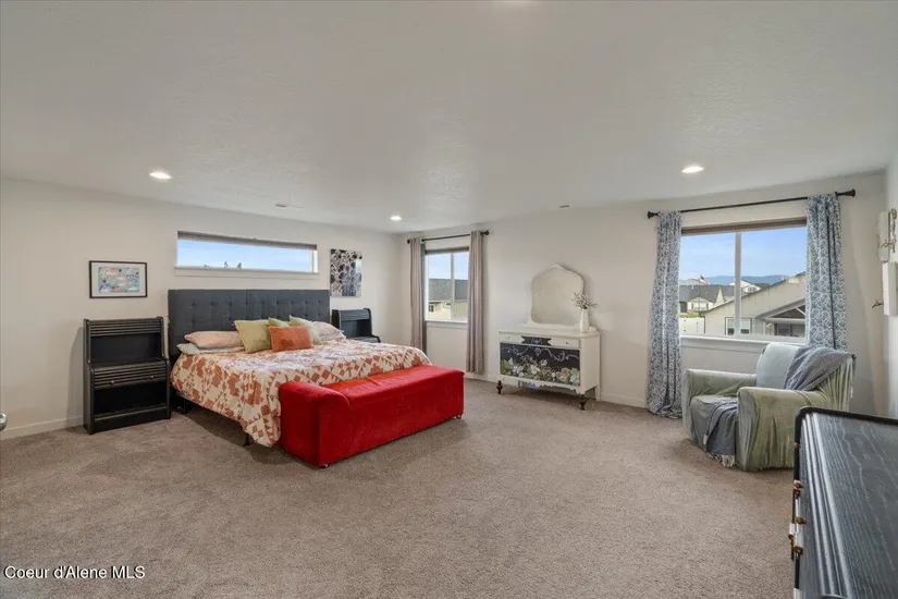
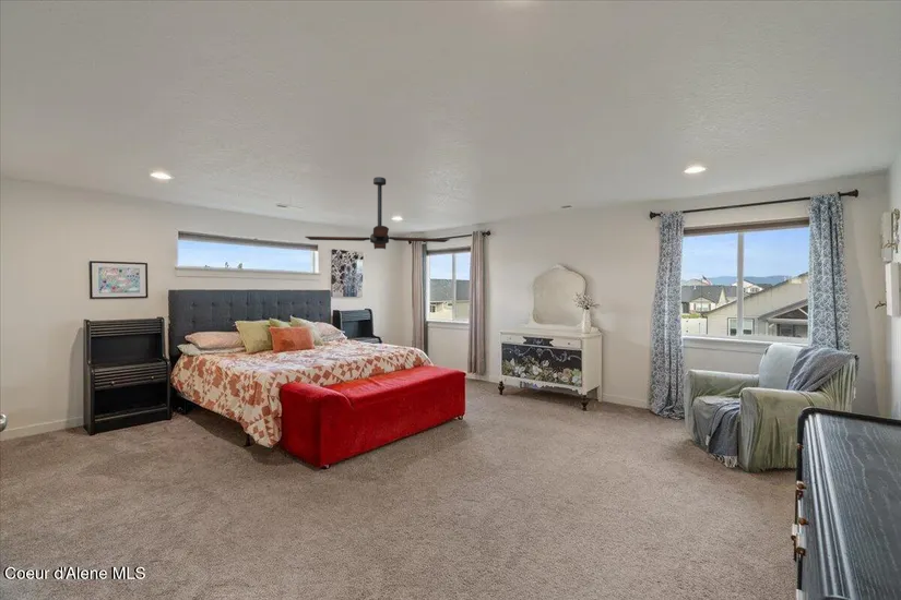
+ ceiling fan [304,176,451,250]
